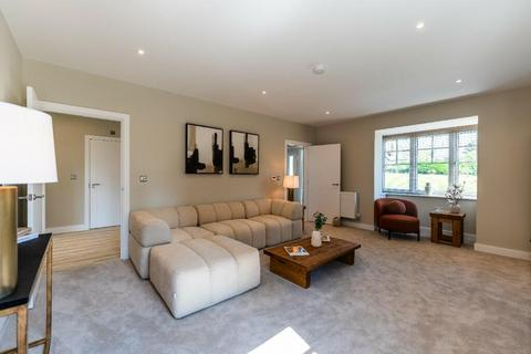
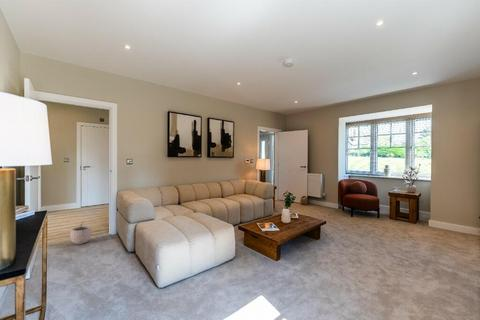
+ plant pot [69,221,93,245]
